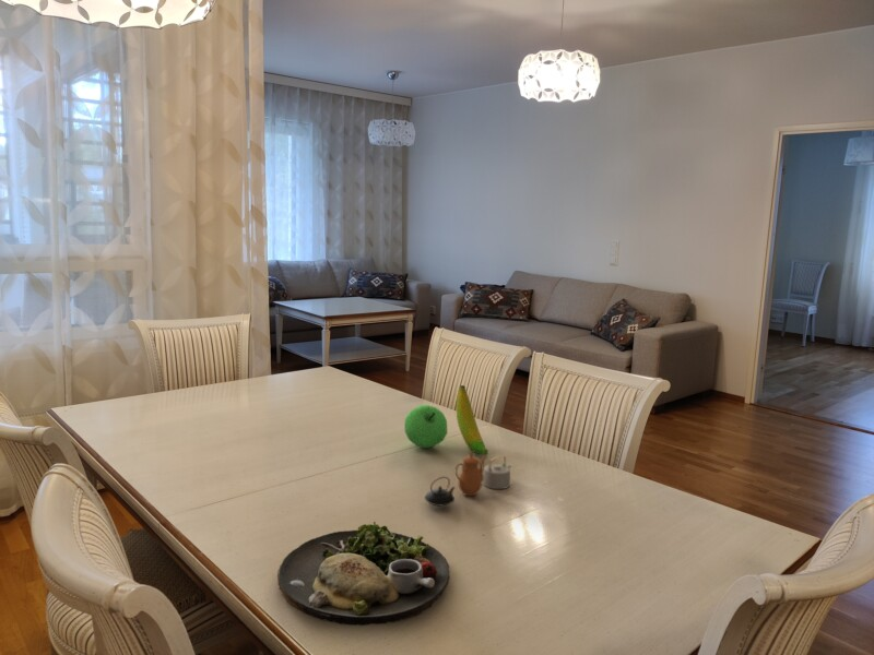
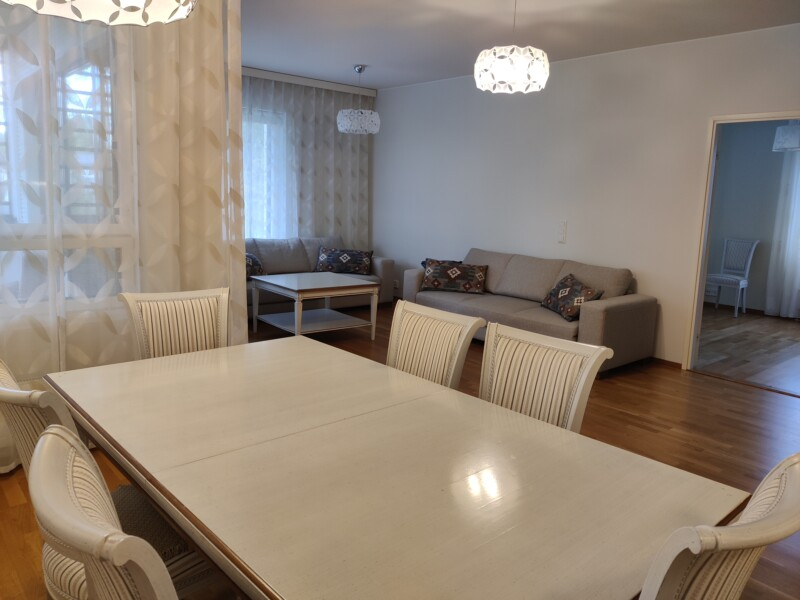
- dinner plate [276,521,451,627]
- teapot [424,452,511,507]
- fruit [403,384,489,456]
